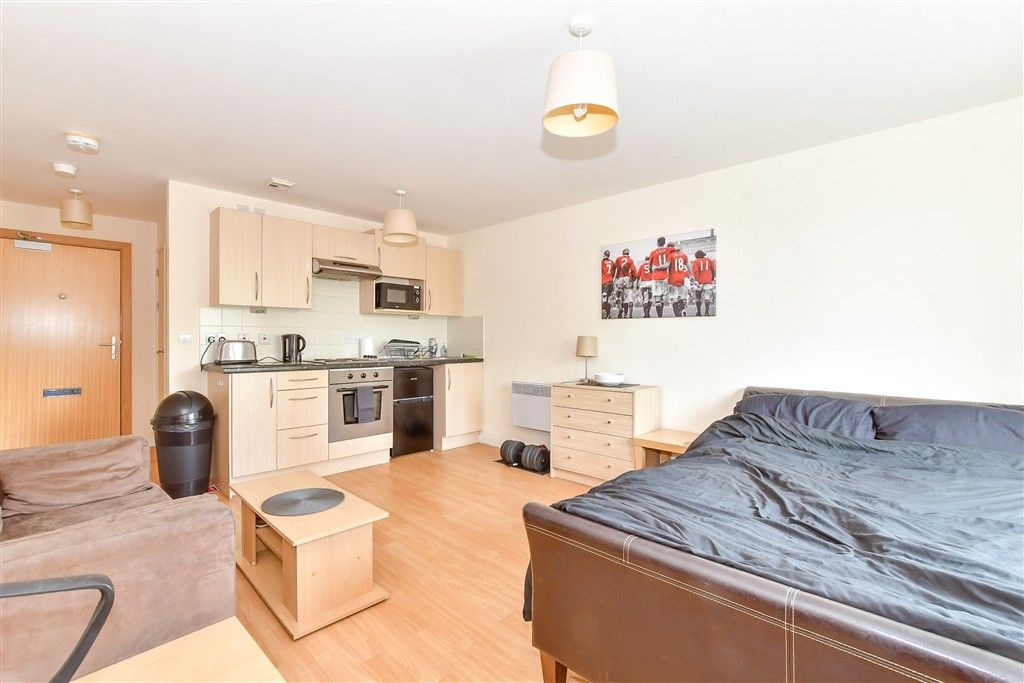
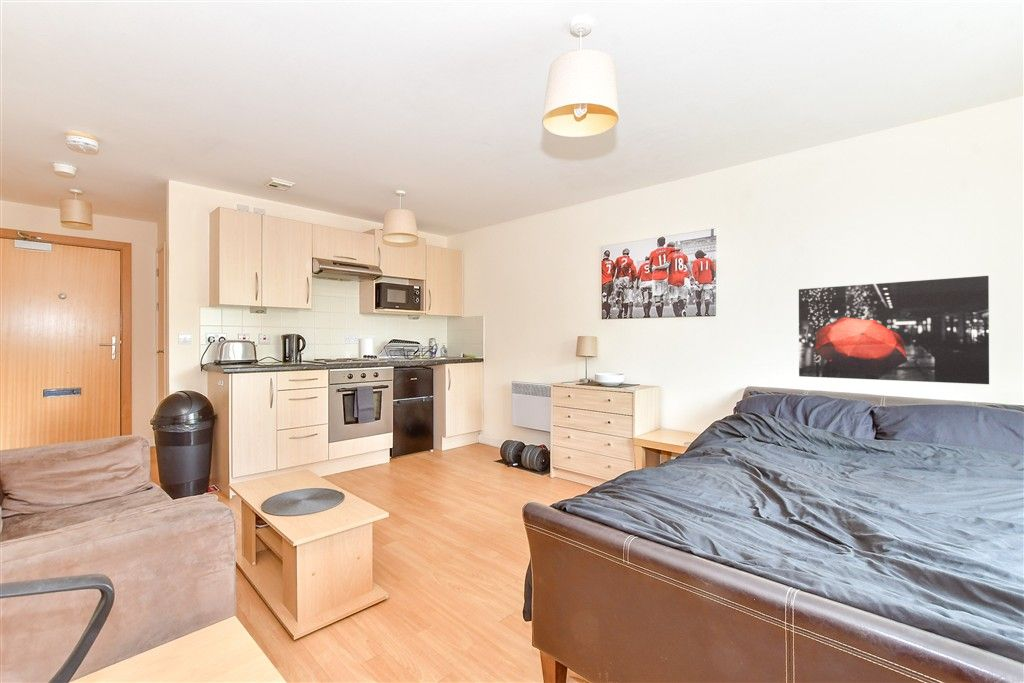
+ wall art [798,275,990,385]
